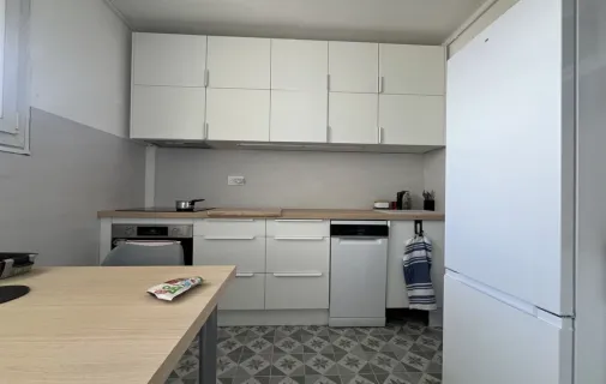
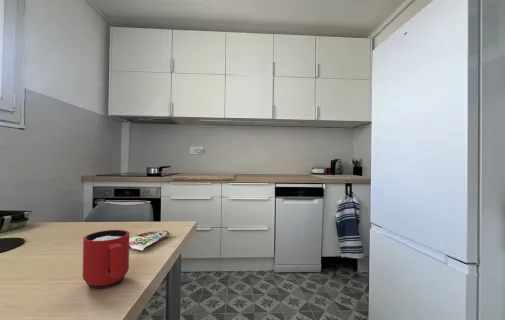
+ mug [82,229,130,290]
